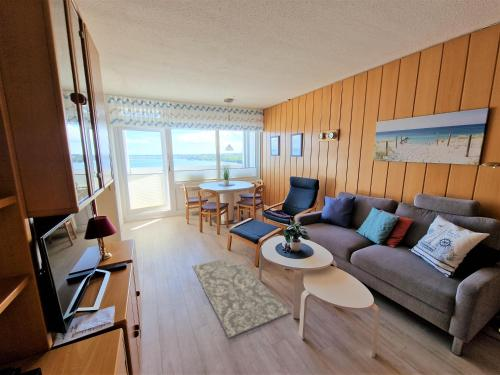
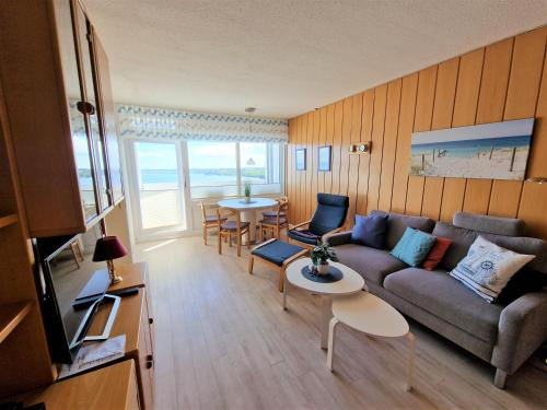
- rug [191,259,292,339]
